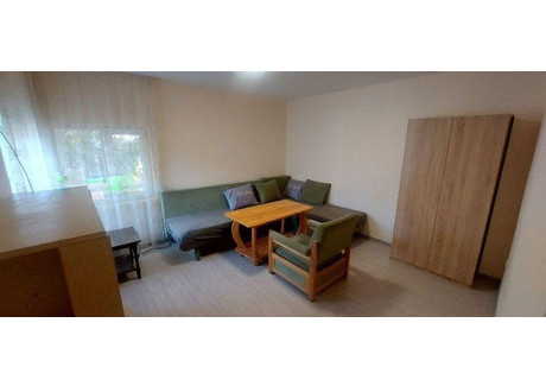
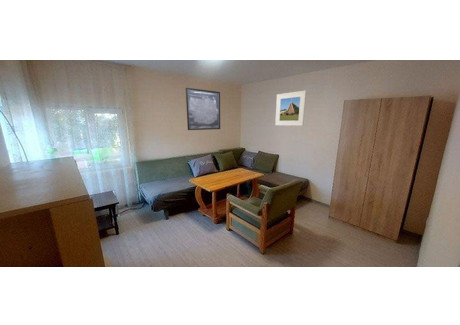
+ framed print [274,90,307,127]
+ wall art [185,87,221,131]
